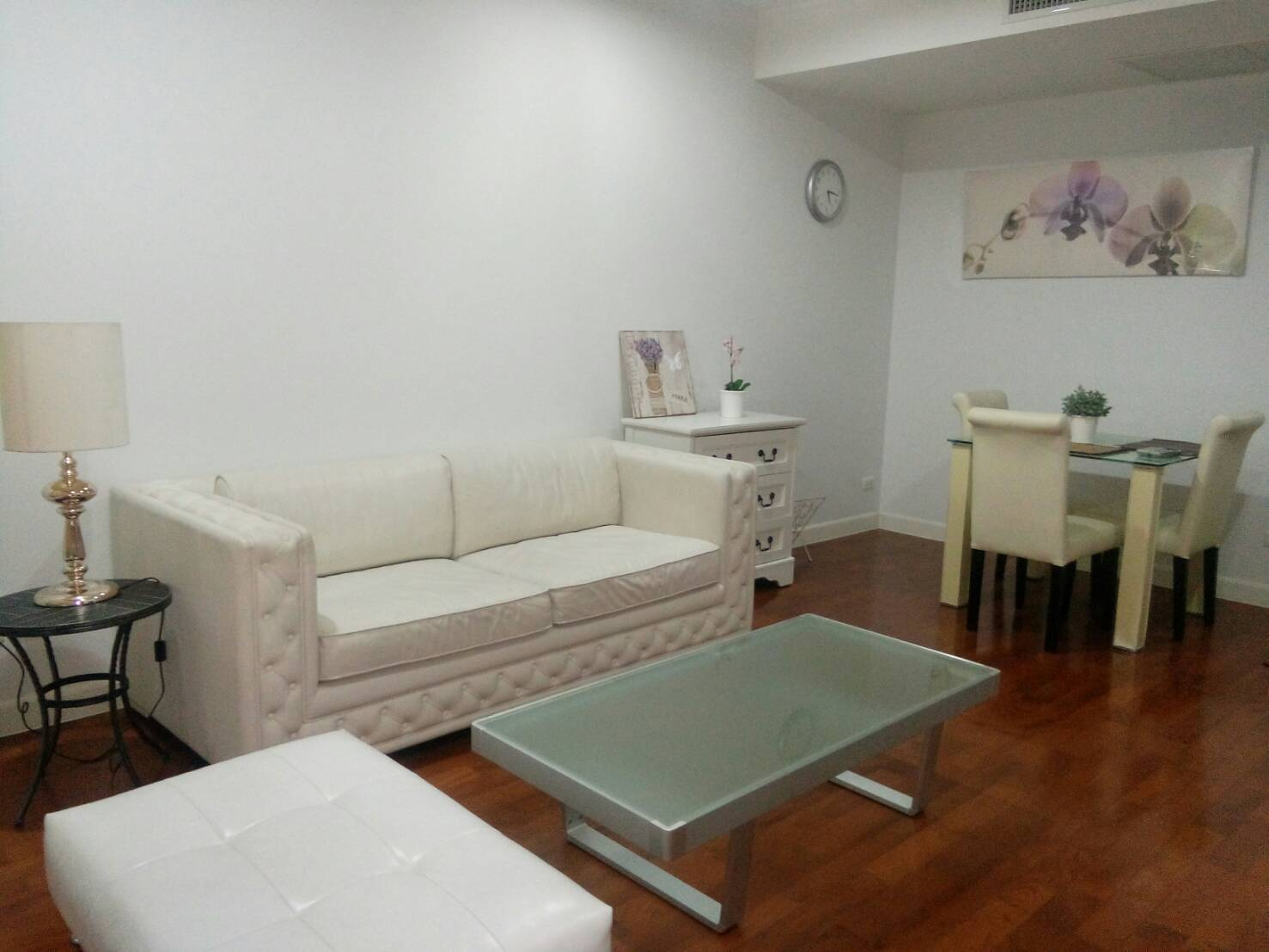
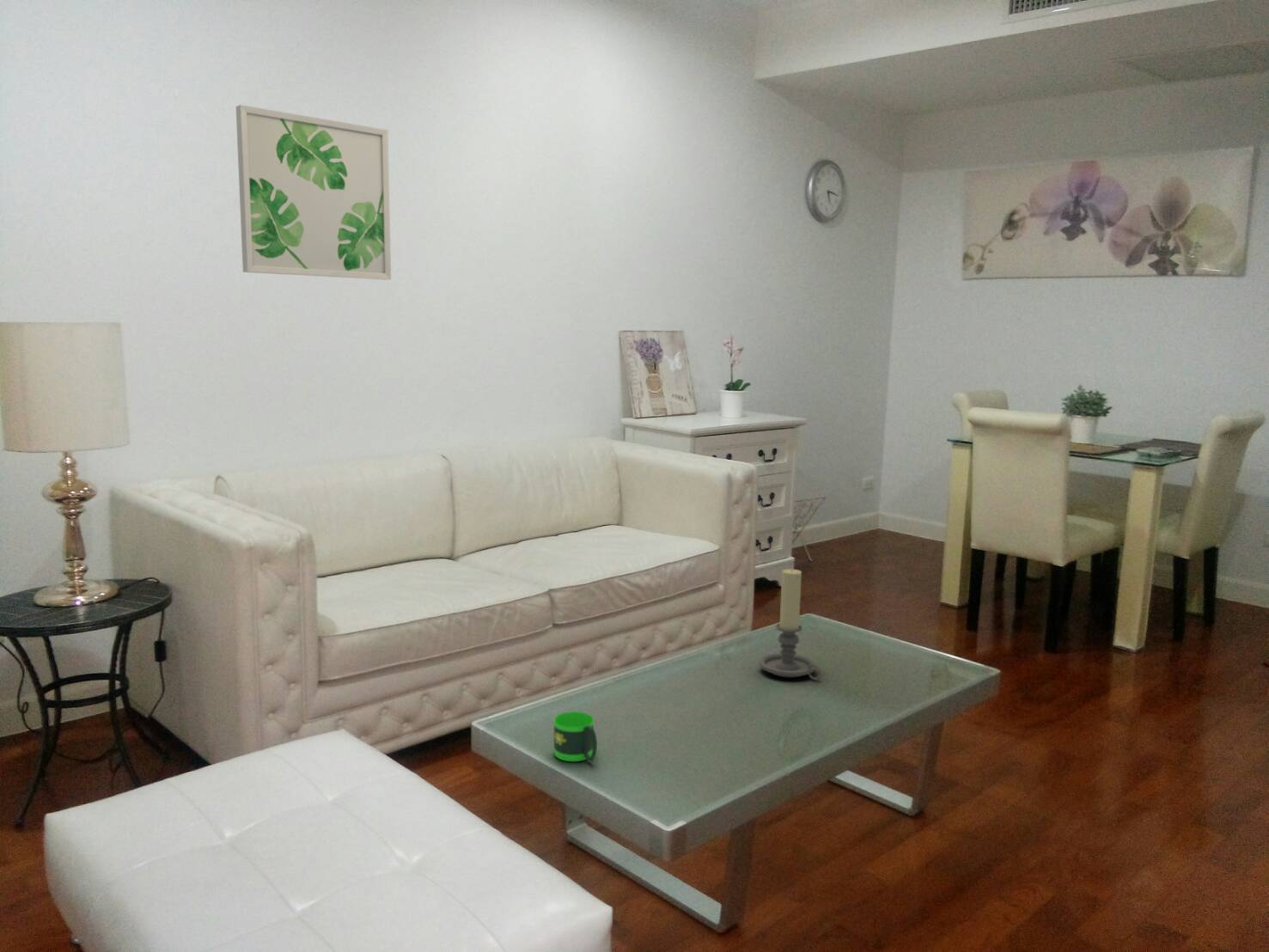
+ wall art [235,104,392,281]
+ candle holder [758,568,822,681]
+ mug [553,711,598,763]
